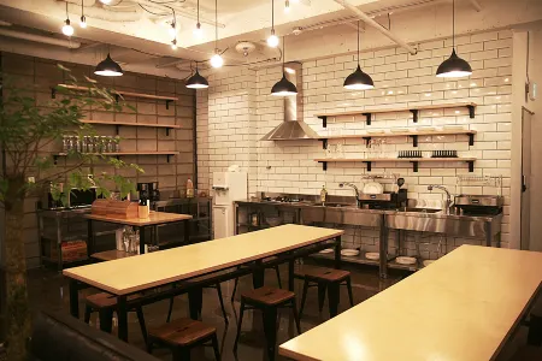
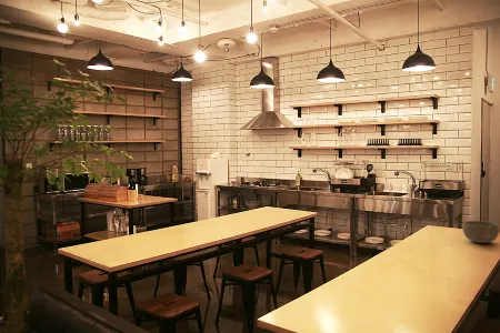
+ bowl [461,220,500,244]
